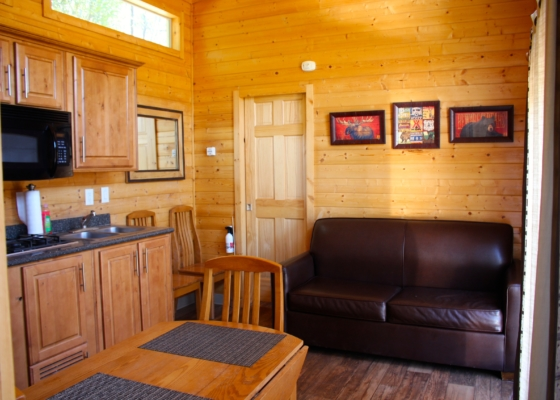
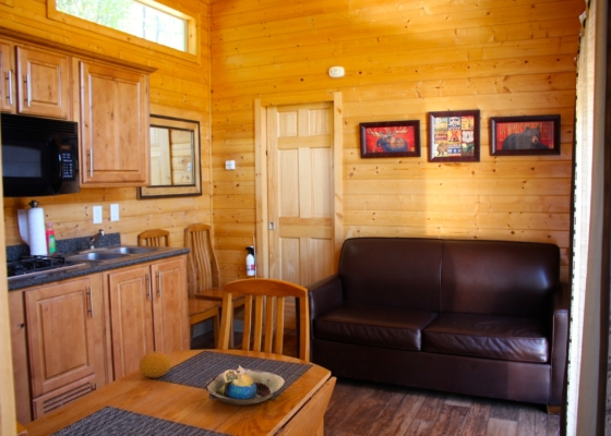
+ decorative bowl [204,364,286,407]
+ fruit [137,350,171,378]
